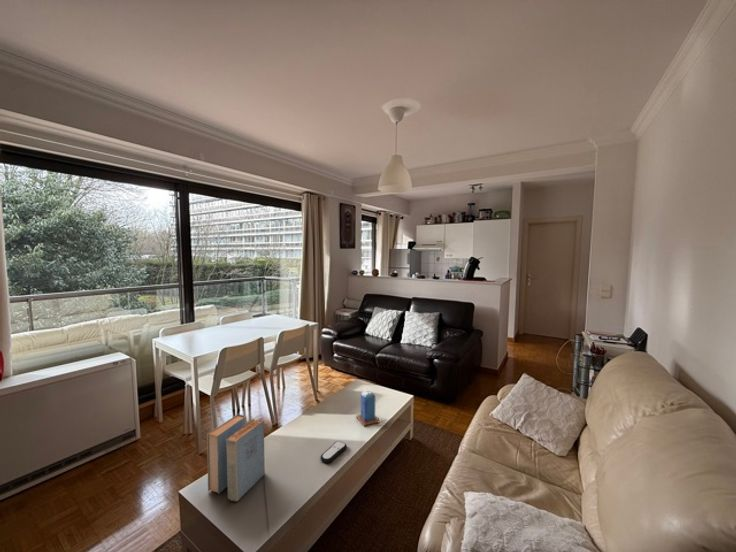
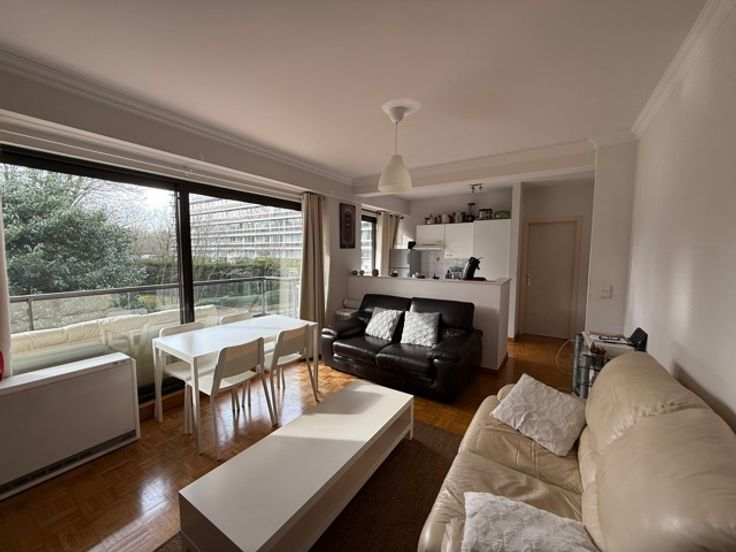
- book [206,414,266,502]
- candle [355,388,380,427]
- remote control [320,440,348,464]
